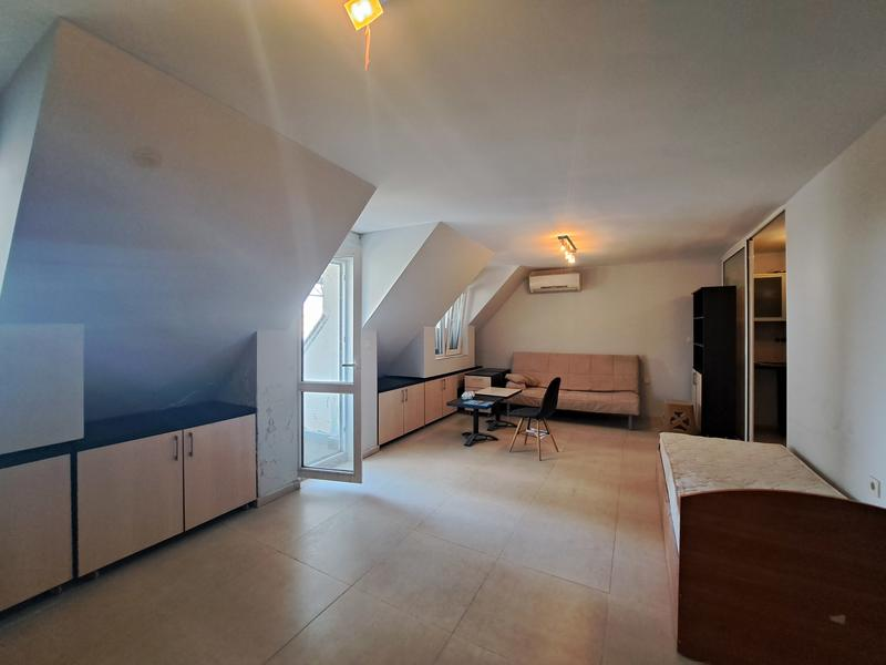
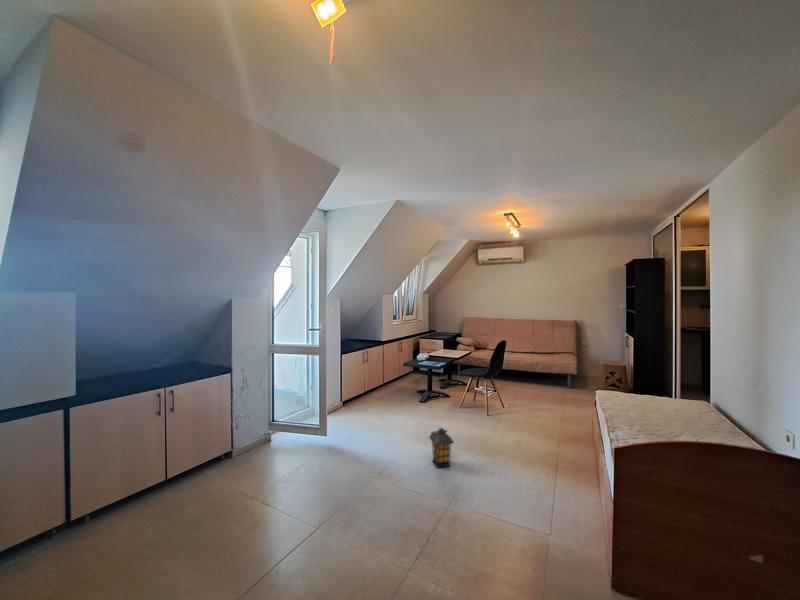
+ lantern [428,427,455,469]
